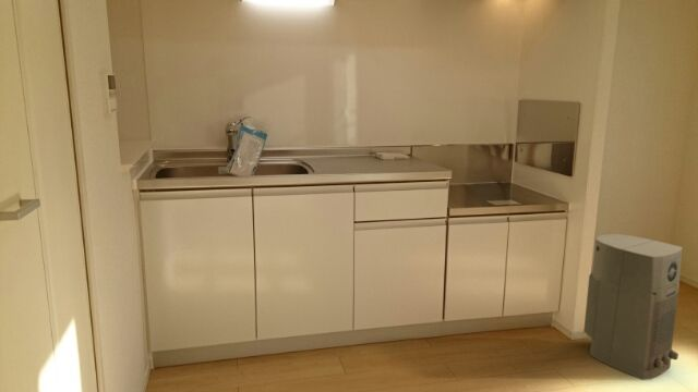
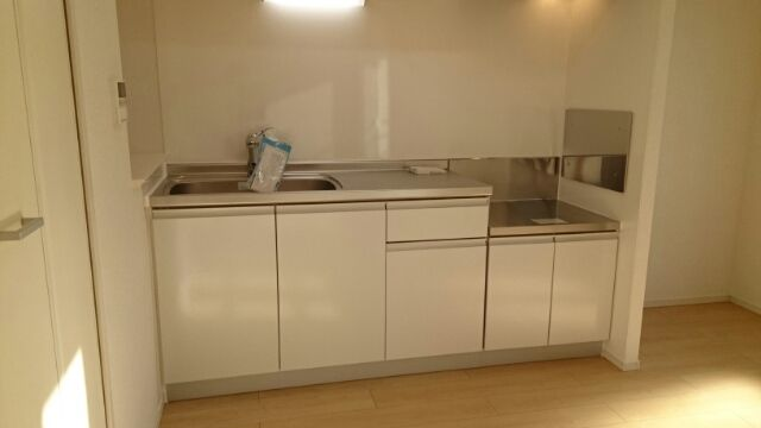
- air purifier [582,233,683,381]
